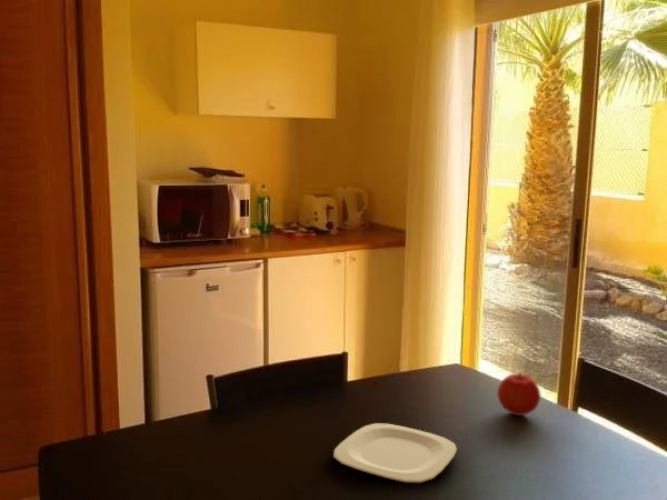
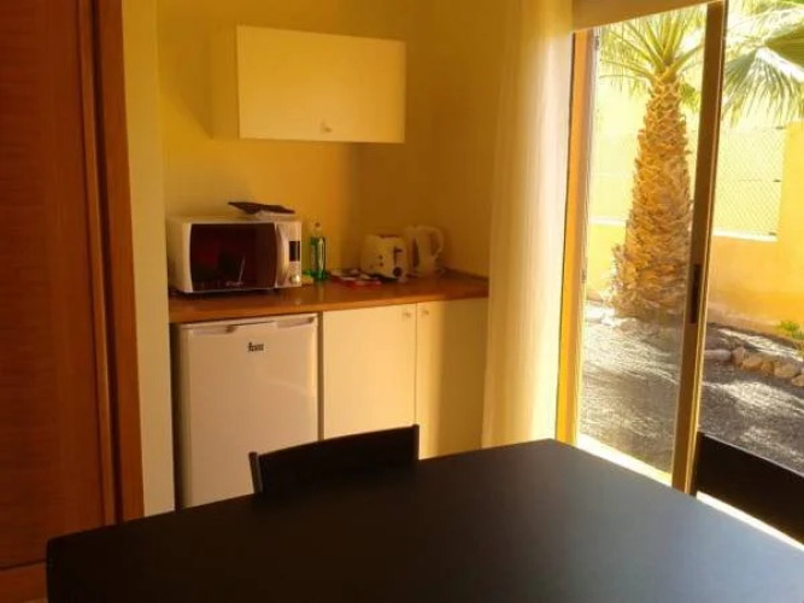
- plate [333,422,458,484]
- fruit [496,372,542,417]
